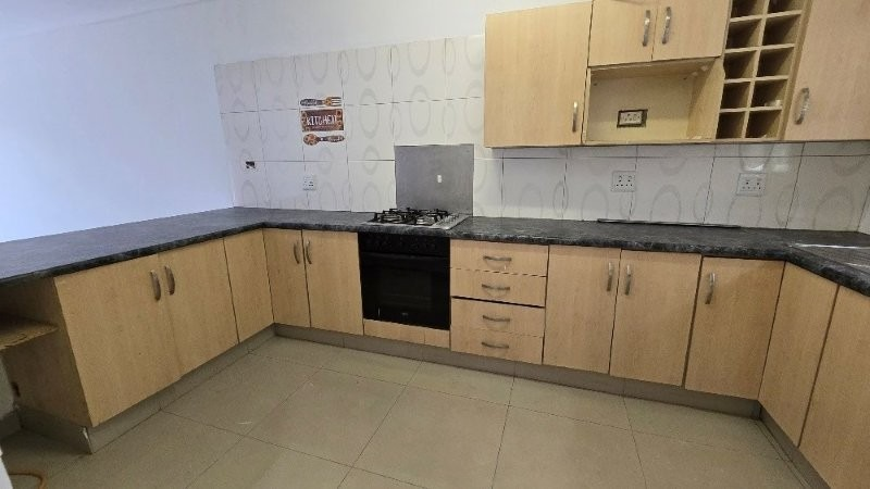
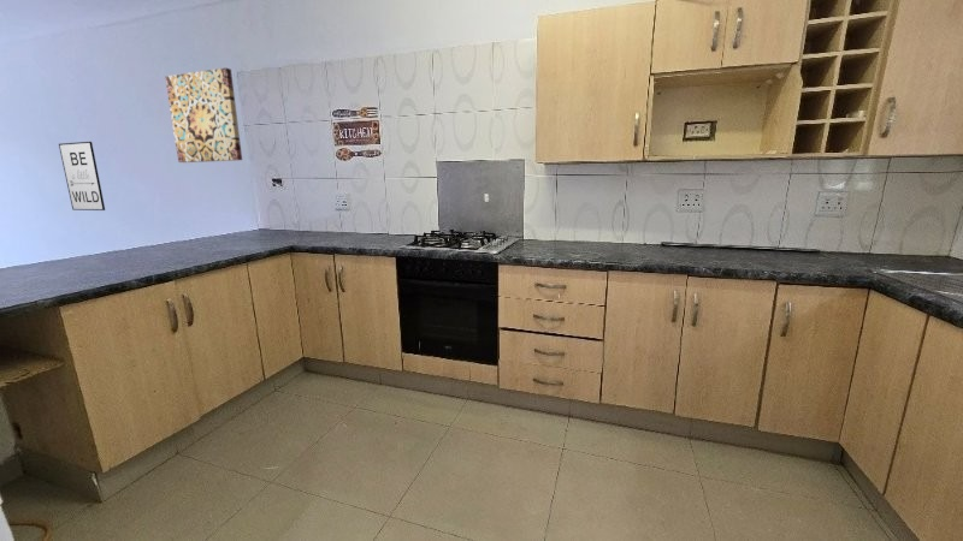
+ wall art [164,66,243,164]
+ wall art [58,141,106,212]
